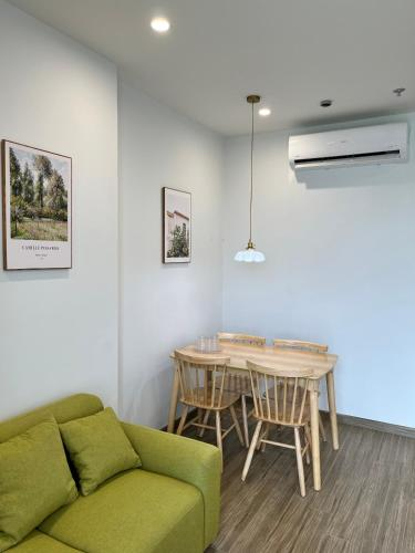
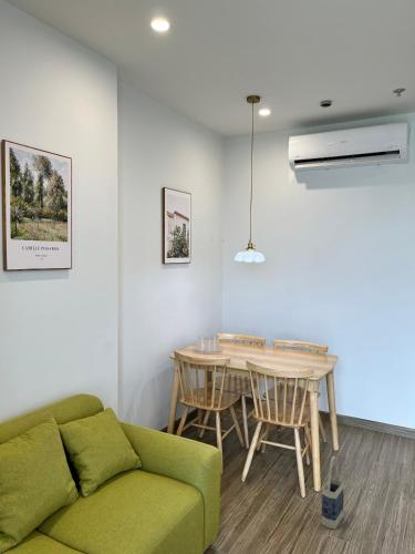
+ bag [320,455,345,530]
